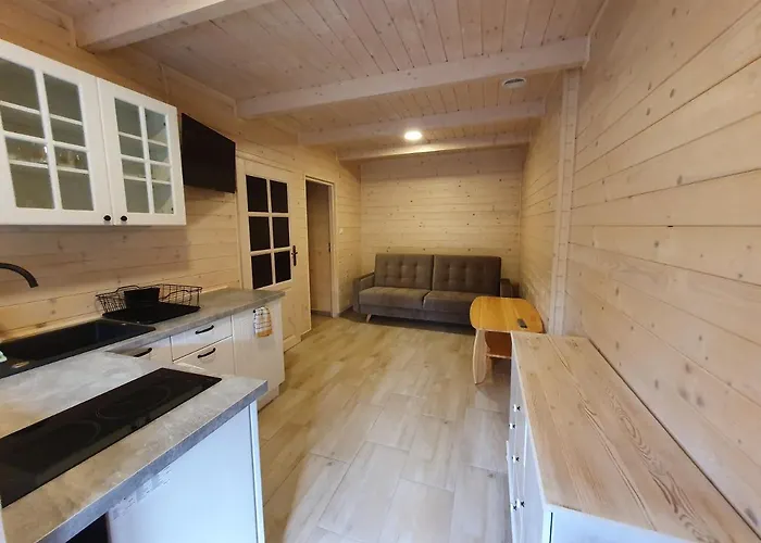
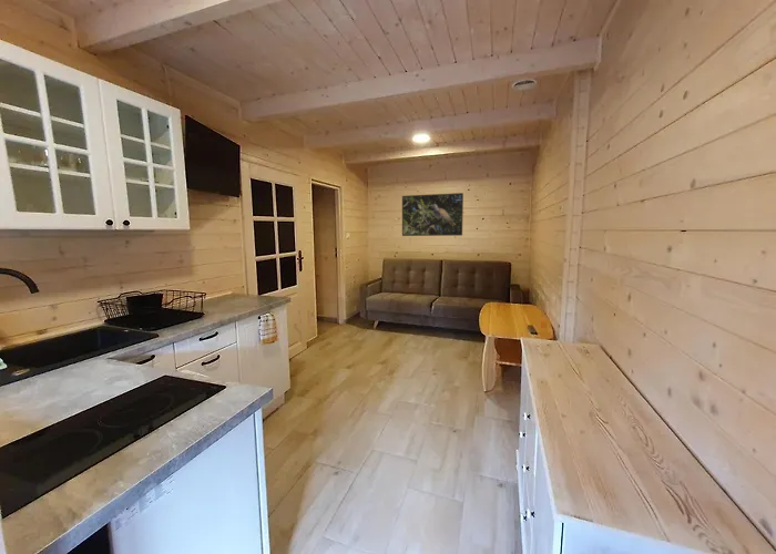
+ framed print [401,192,464,237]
